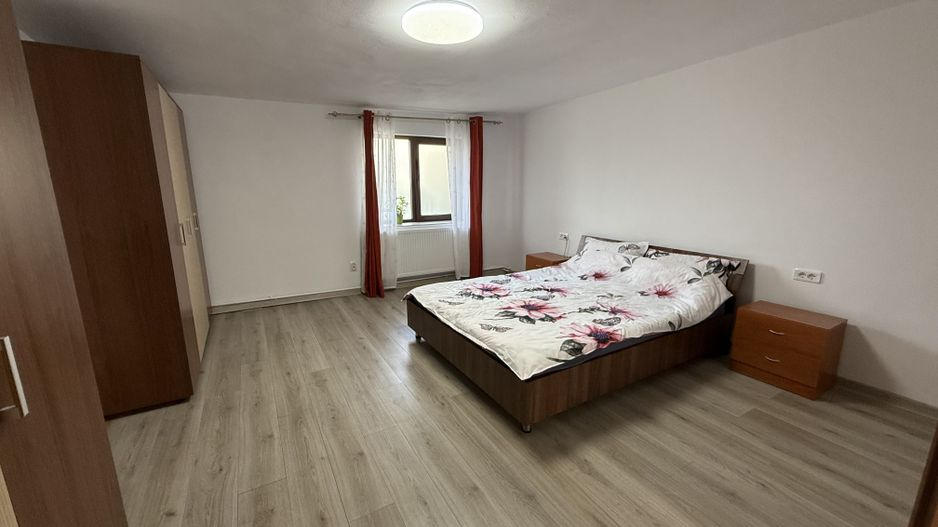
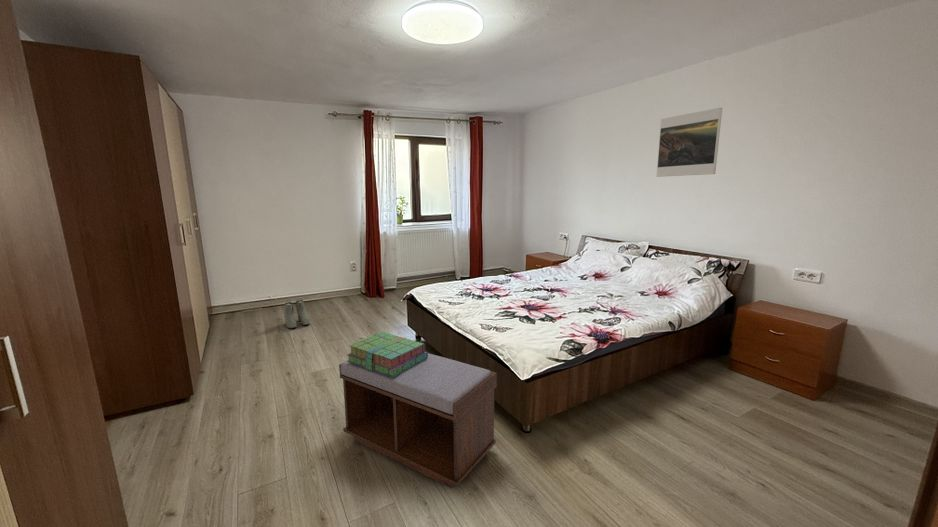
+ boots [283,299,311,329]
+ stack of books [346,331,428,378]
+ bench [338,352,498,489]
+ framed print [656,107,723,178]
